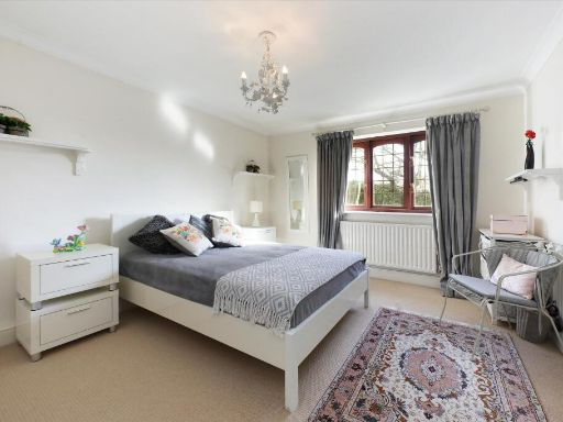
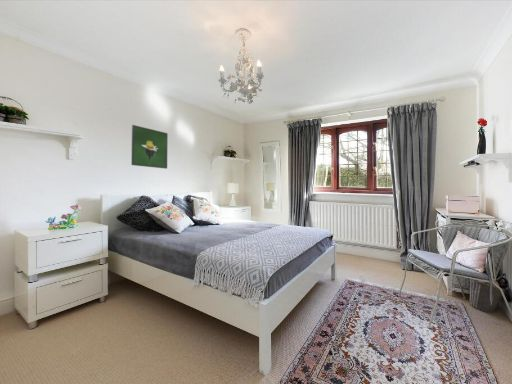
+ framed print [130,124,169,170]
